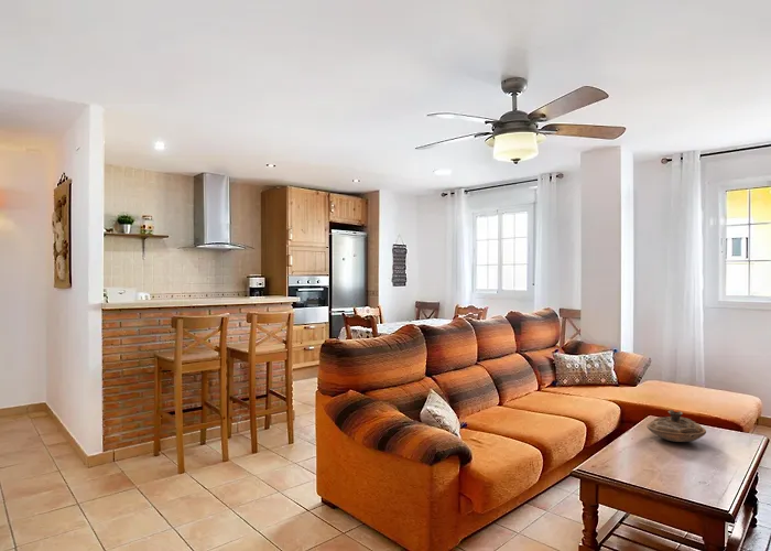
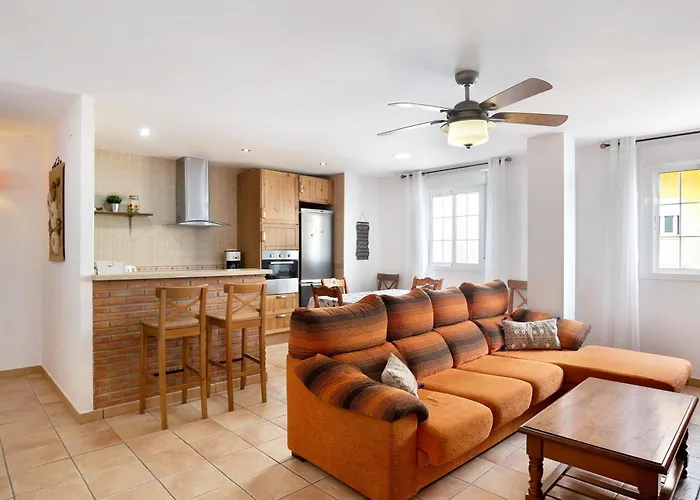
- decorative bowl [645,409,707,443]
